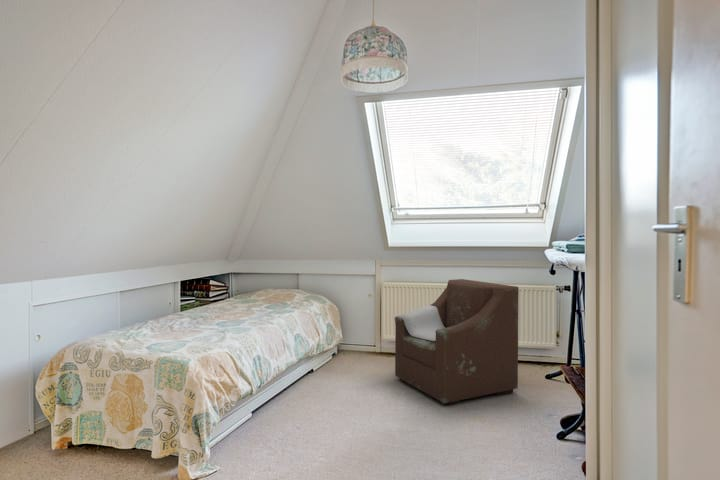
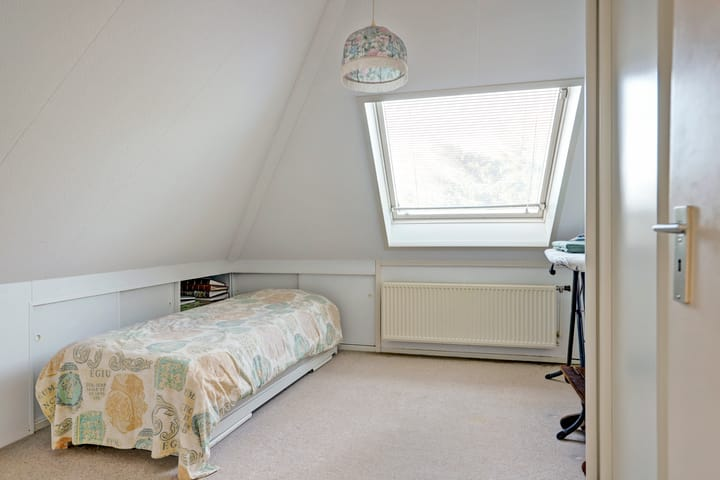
- armchair [394,278,520,407]
